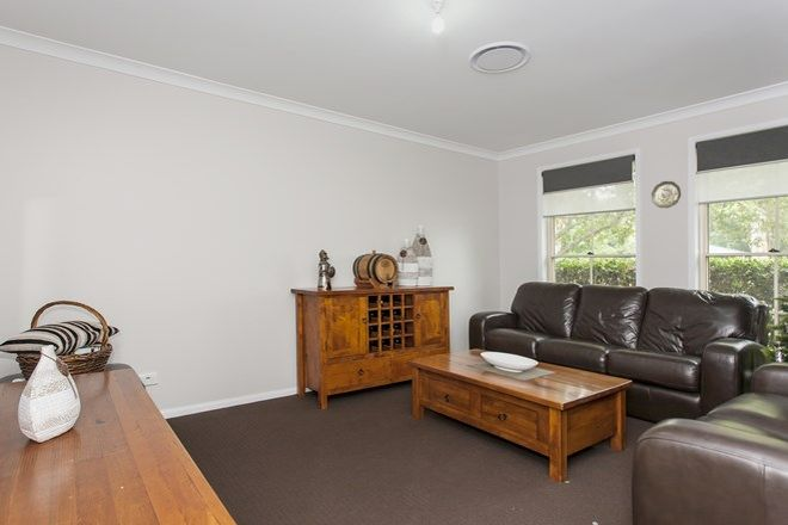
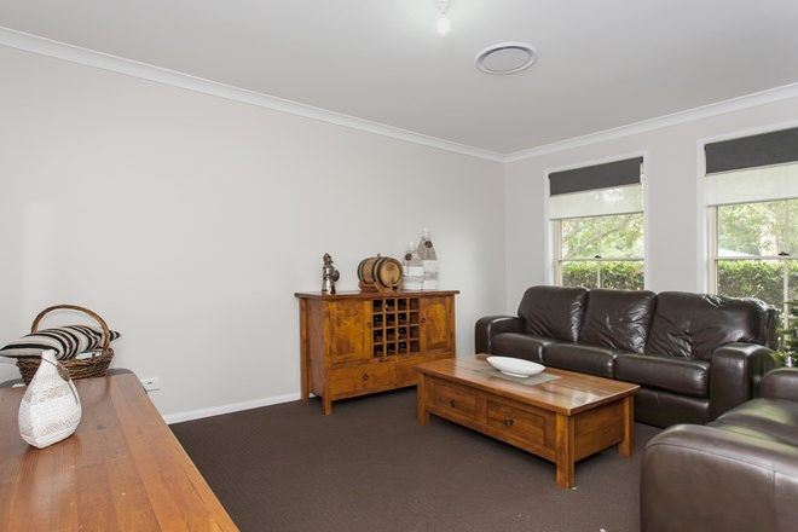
- decorative plate [651,180,682,209]
